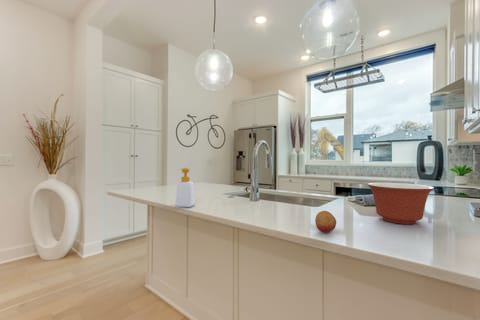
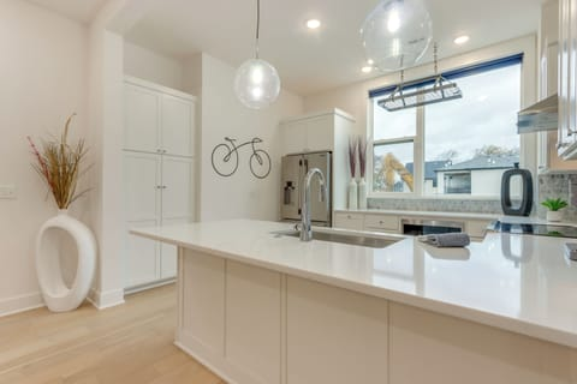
- soap bottle [174,167,196,208]
- fruit [314,210,337,234]
- mixing bowl [367,182,435,225]
